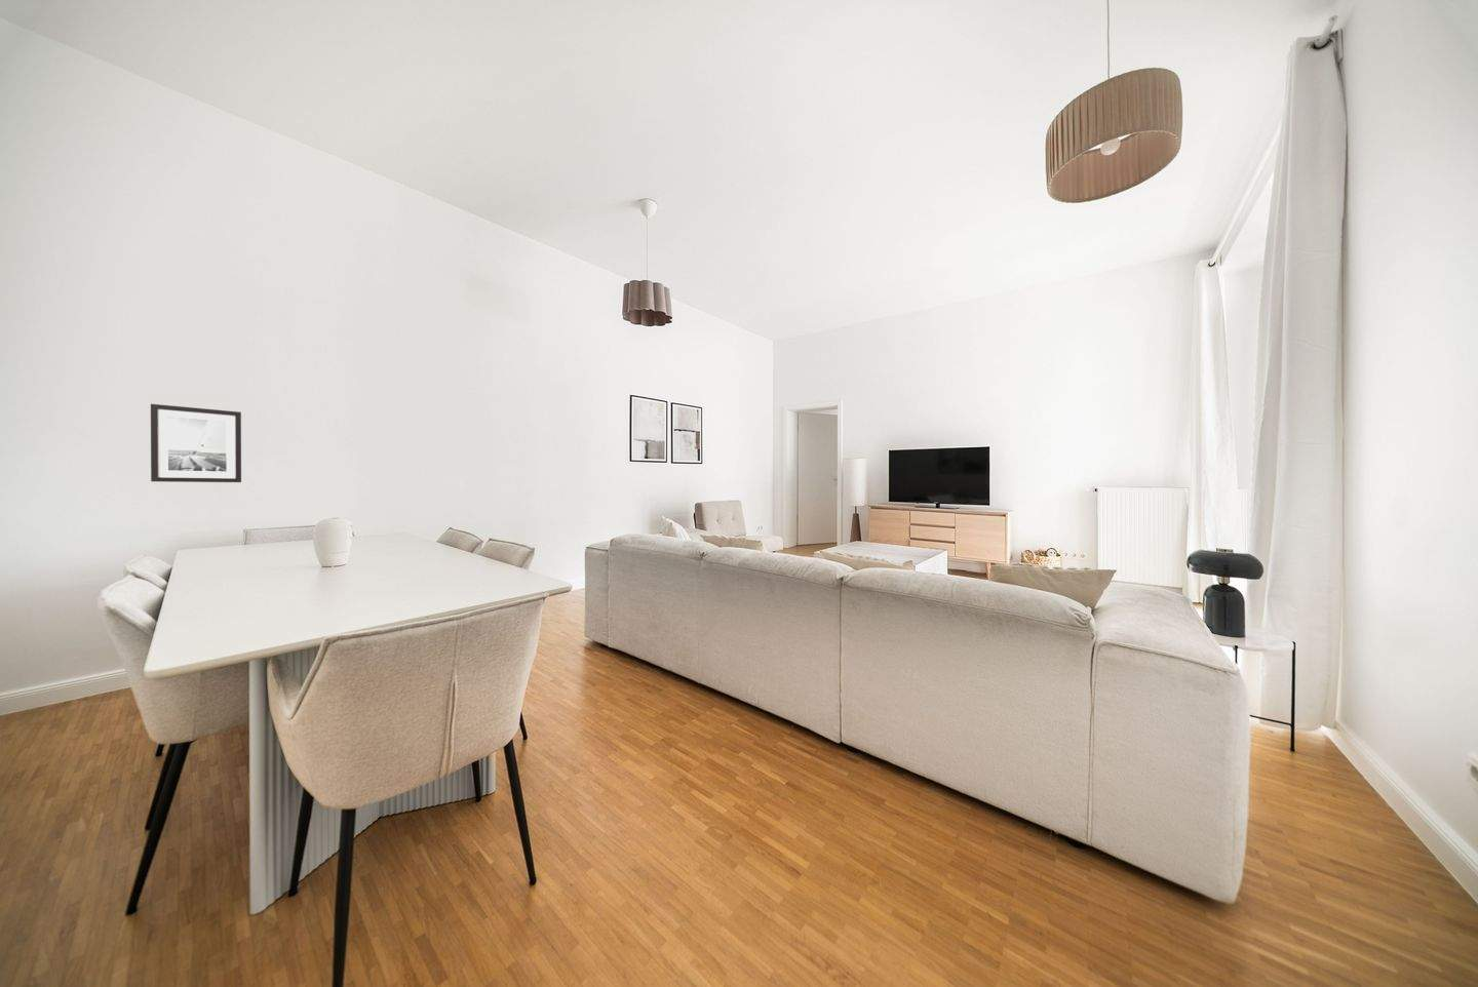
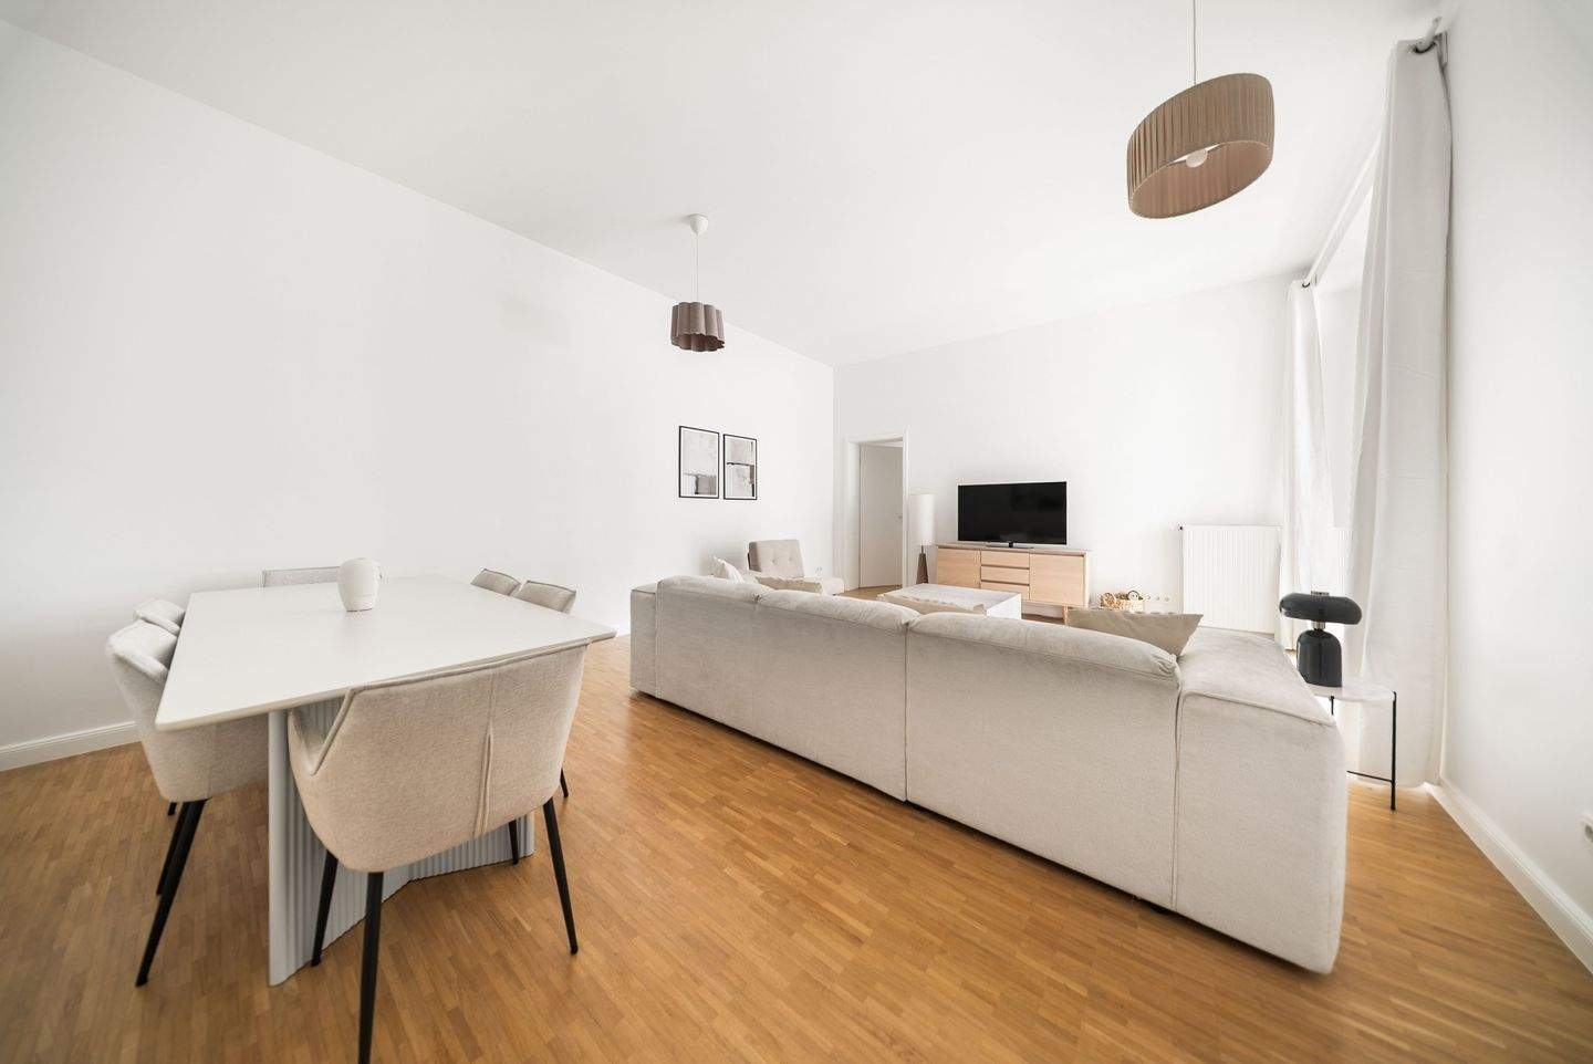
- wall art [150,403,242,484]
